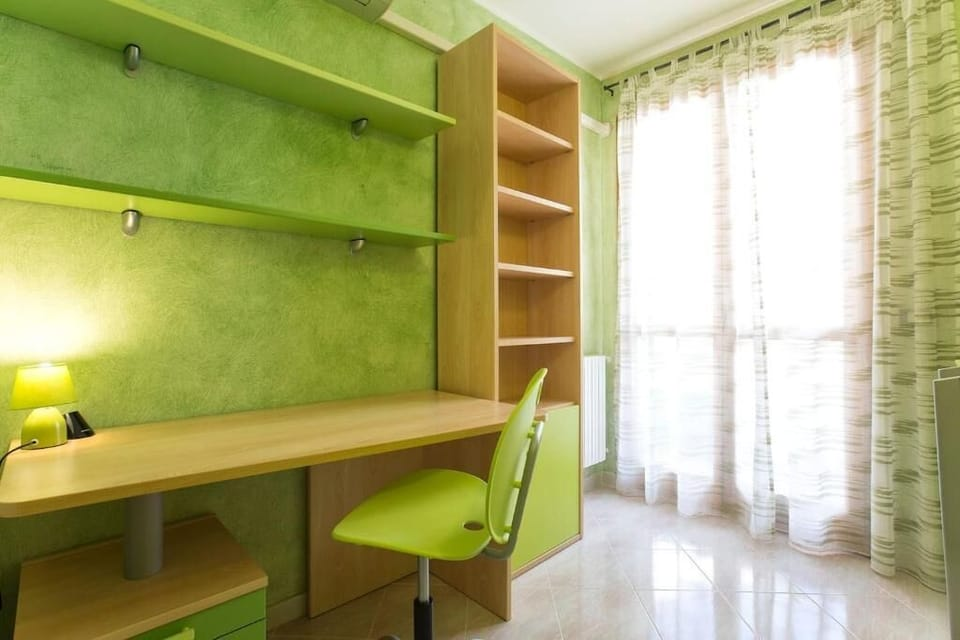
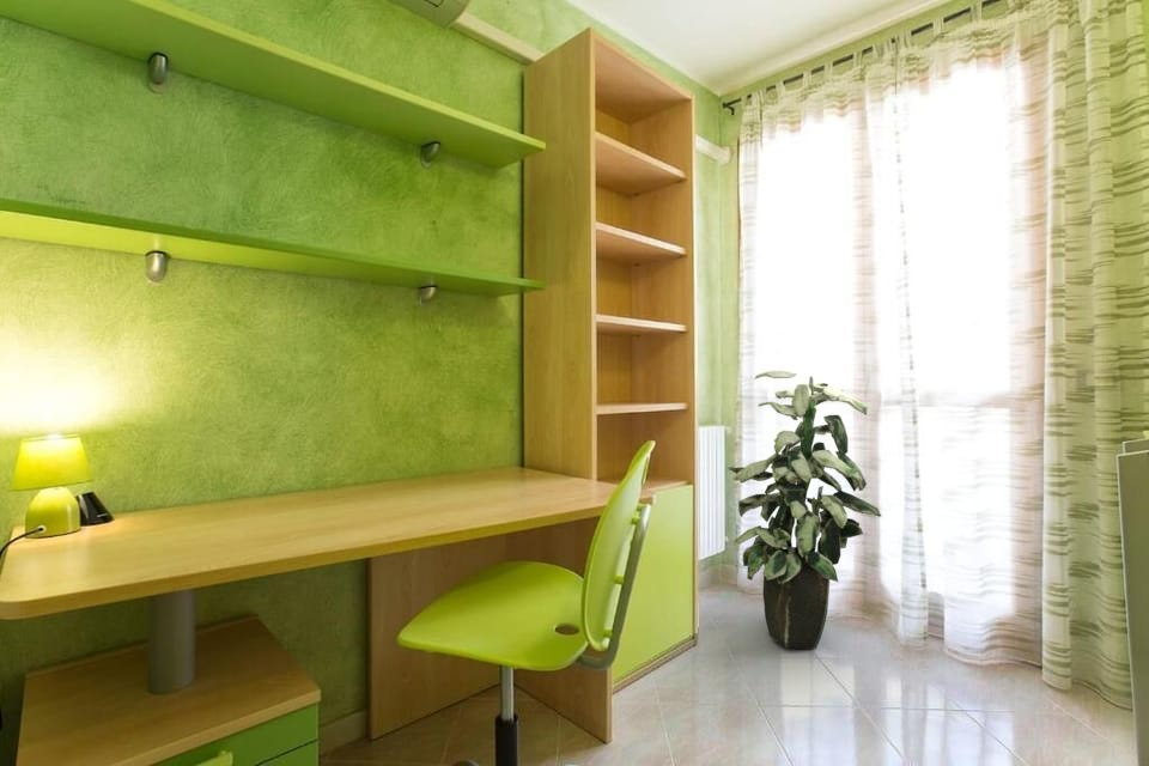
+ indoor plant [727,370,882,650]
